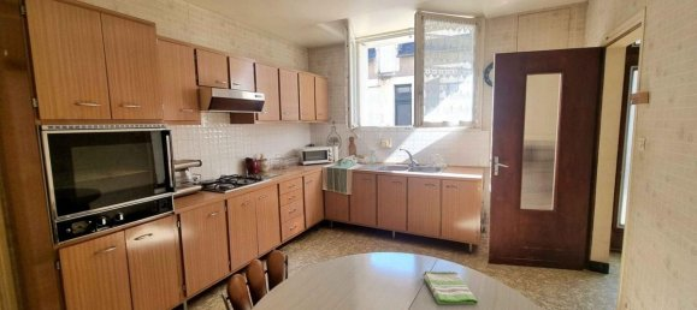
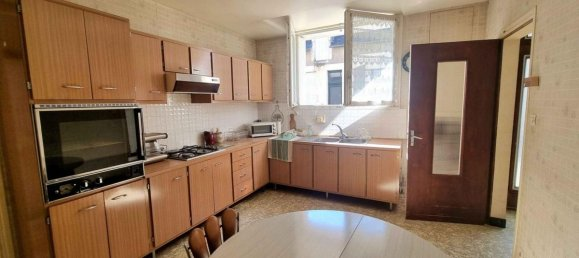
- dish towel [421,269,479,305]
